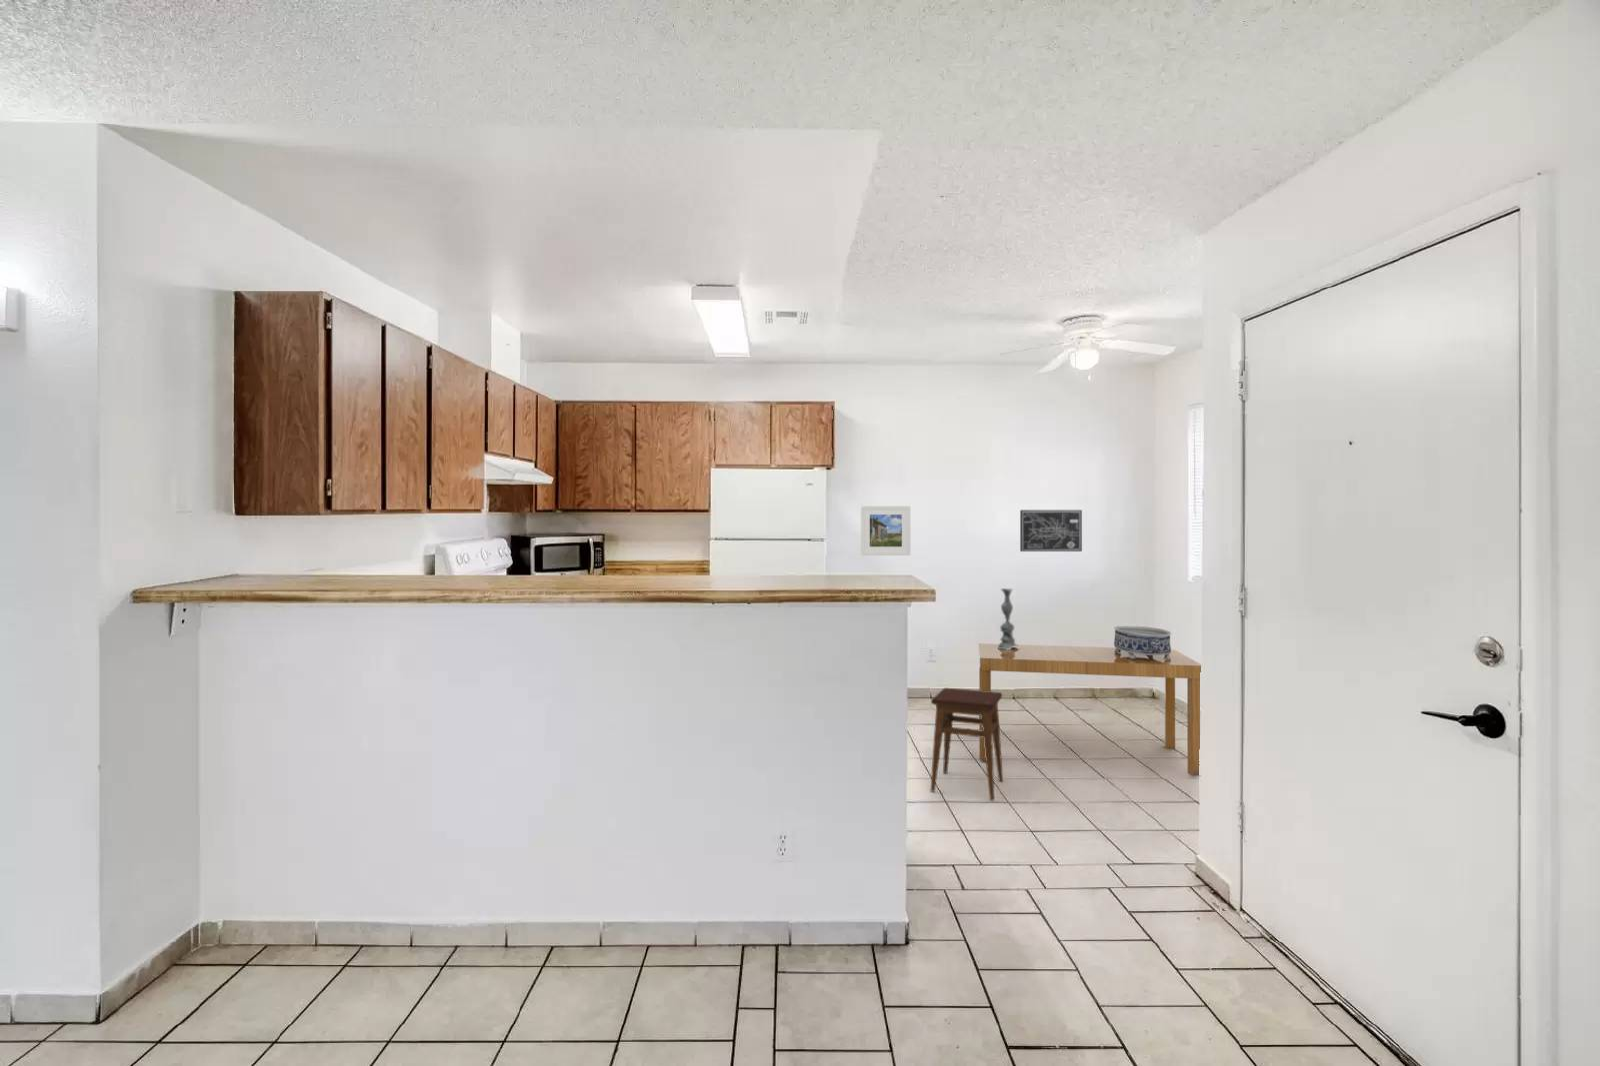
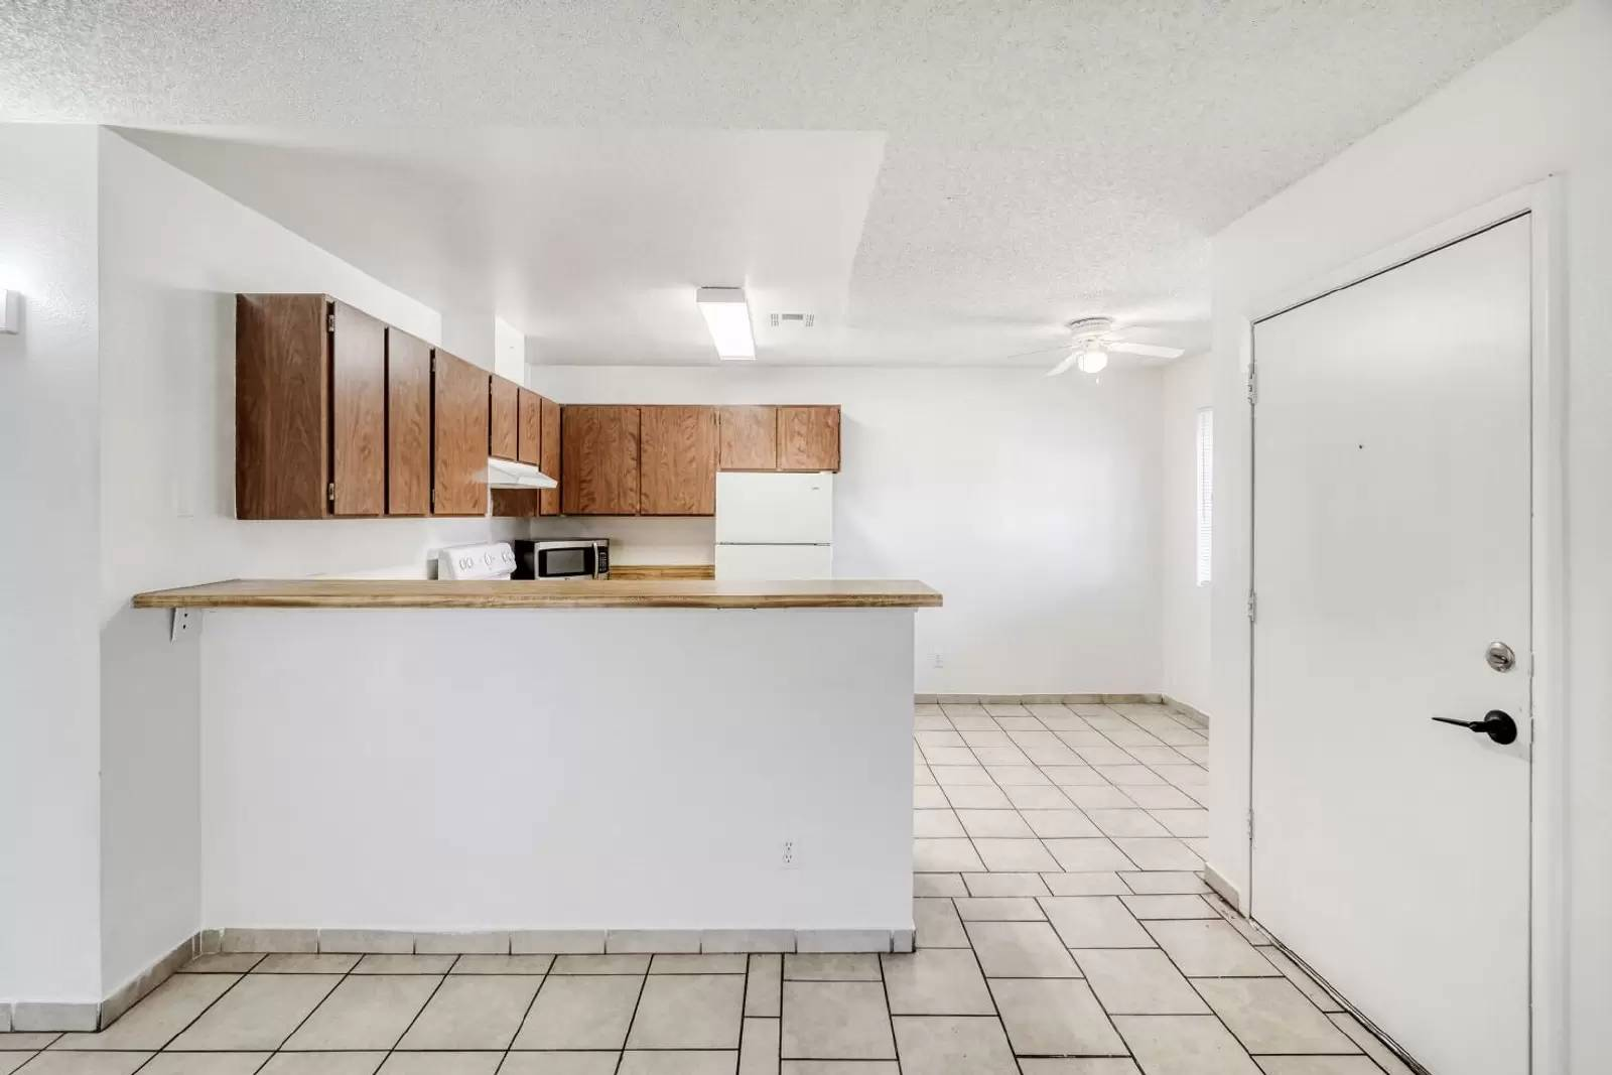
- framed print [860,506,911,557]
- wall art [1019,509,1083,552]
- decorative bowl [1113,626,1171,660]
- stool [929,688,1004,801]
- dining table [977,642,1201,777]
- candlestick [998,588,1020,650]
